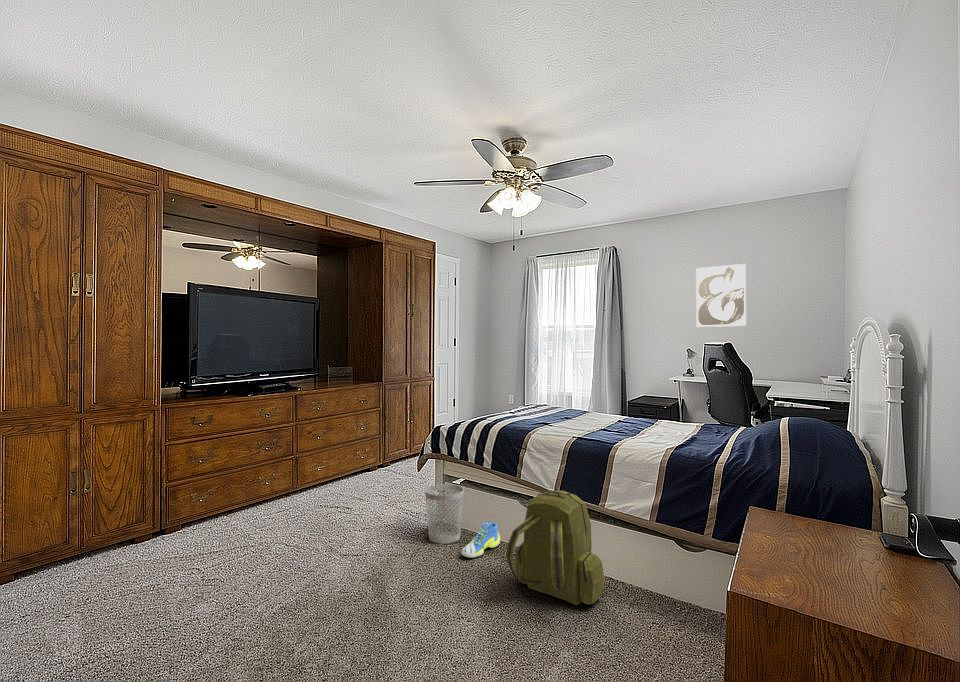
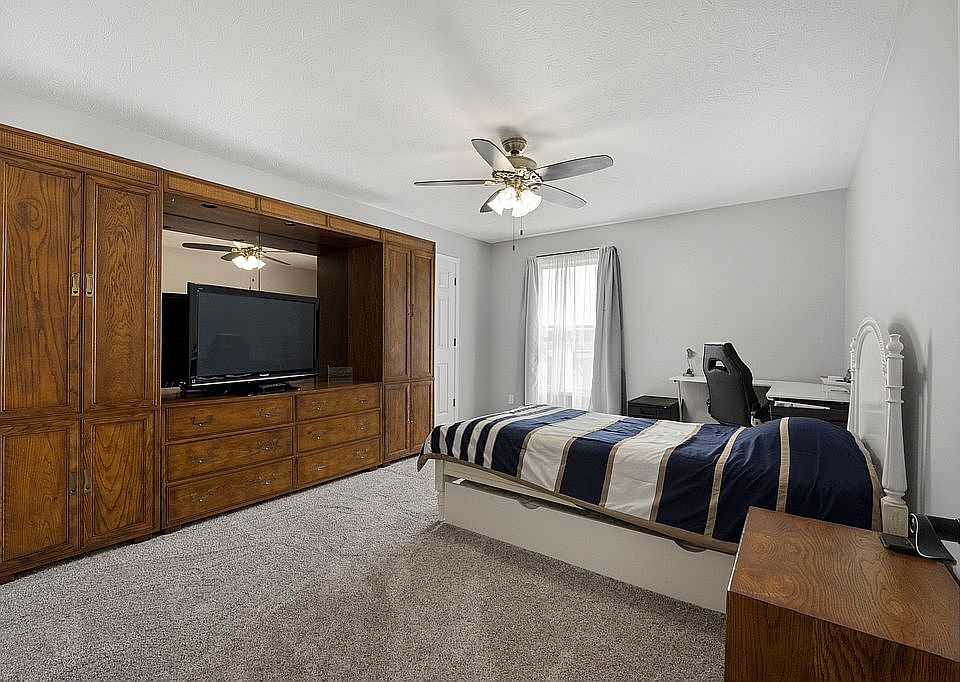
- wall art [695,263,747,328]
- wastebasket [424,483,465,545]
- backpack [505,489,605,606]
- sneaker [461,521,501,559]
